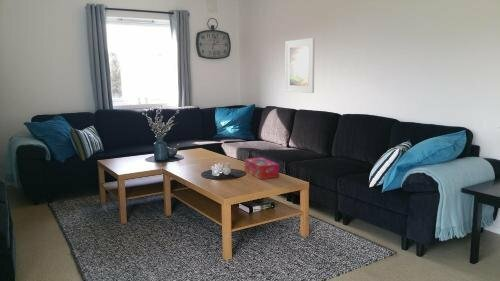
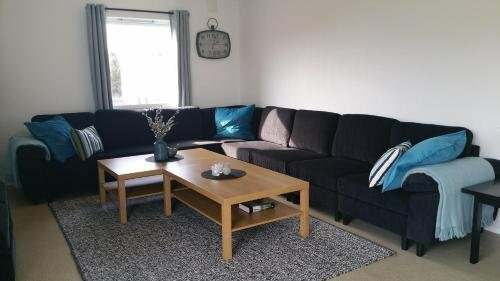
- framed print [284,37,316,94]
- tissue box [244,157,280,180]
